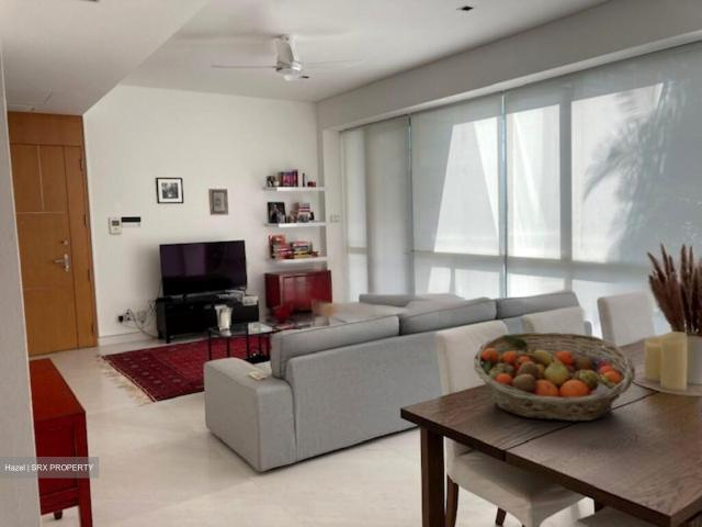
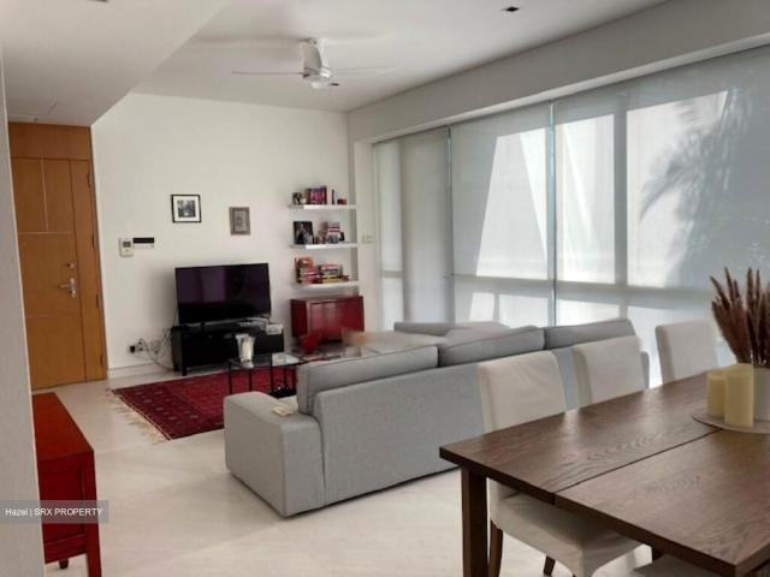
- fruit basket [473,330,636,423]
